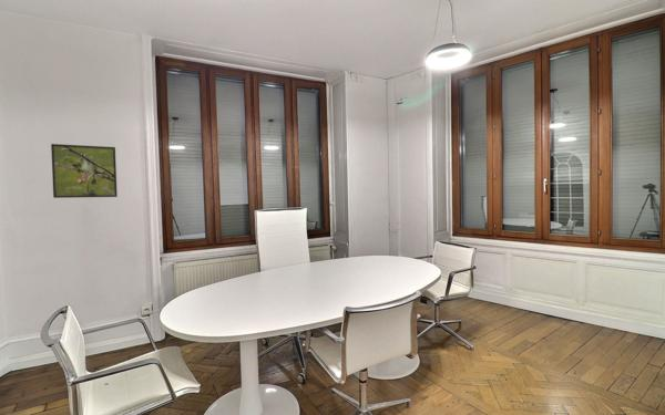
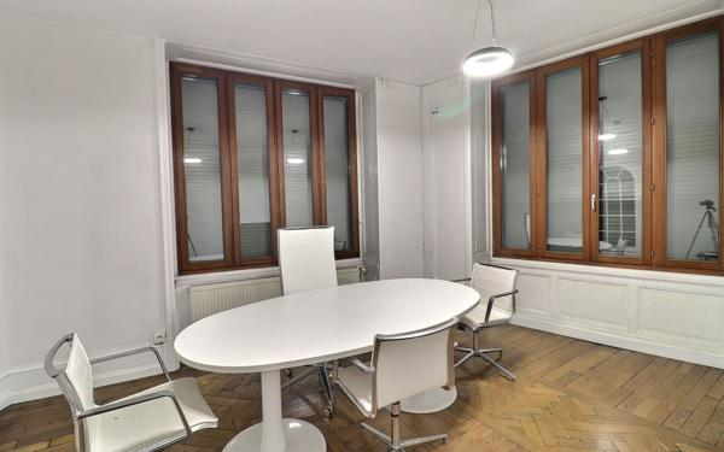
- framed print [50,143,119,199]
